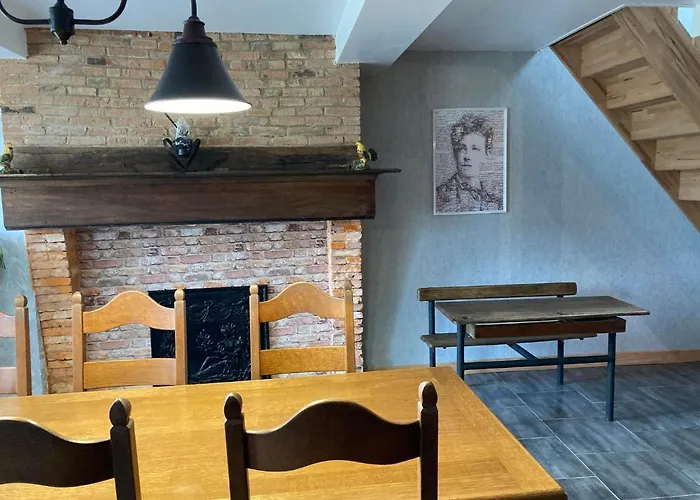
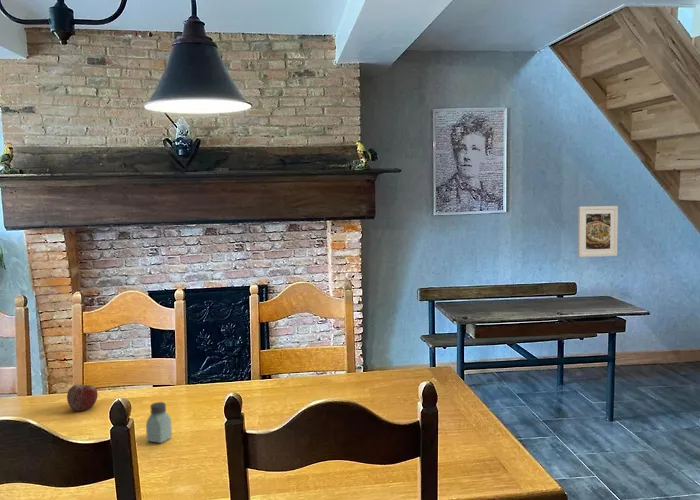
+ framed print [577,205,619,258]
+ saltshaker [145,401,173,444]
+ apple [66,384,99,412]
